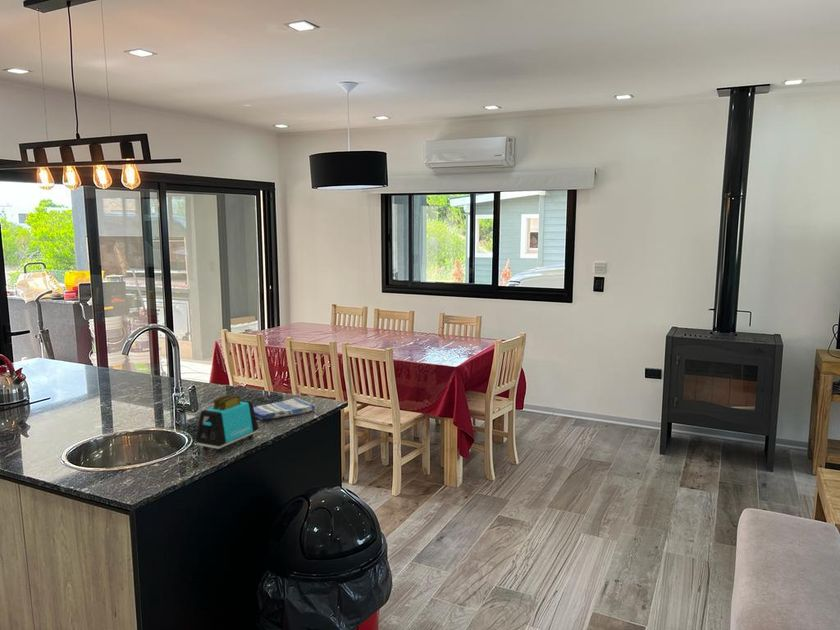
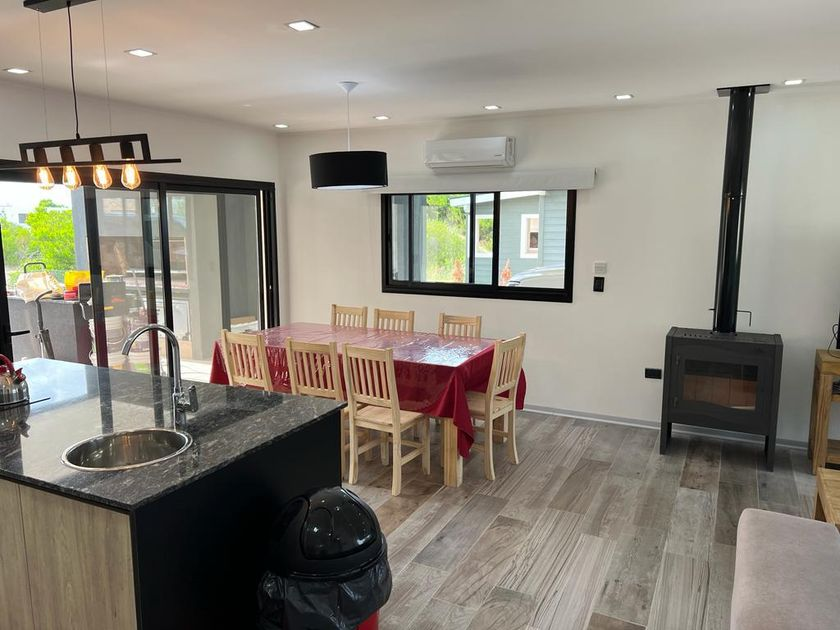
- dish towel [253,397,317,422]
- toaster [195,394,260,453]
